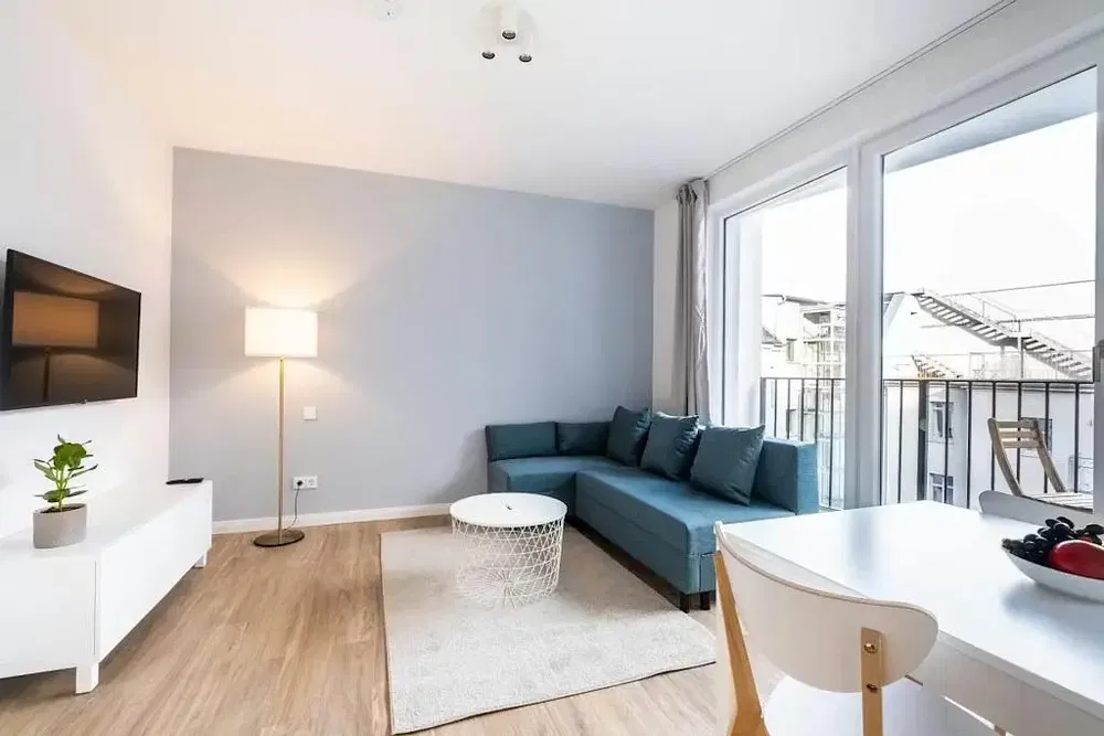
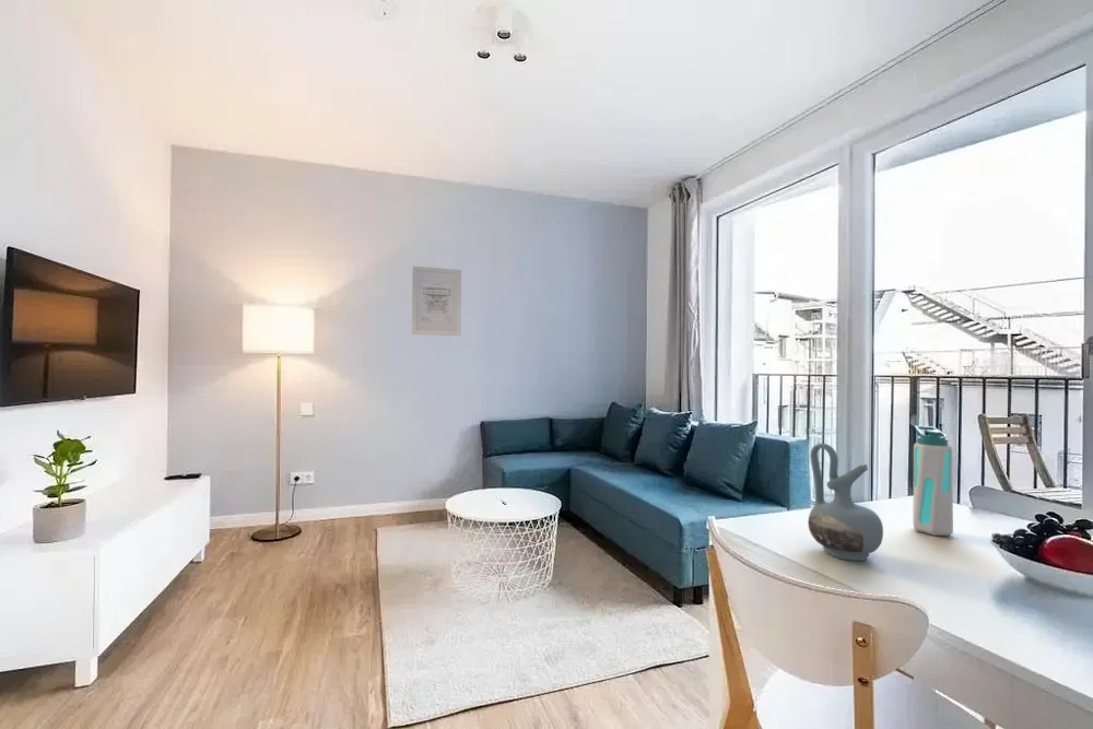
+ wall art [411,266,462,337]
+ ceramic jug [807,443,884,562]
+ water bottle [912,425,954,537]
